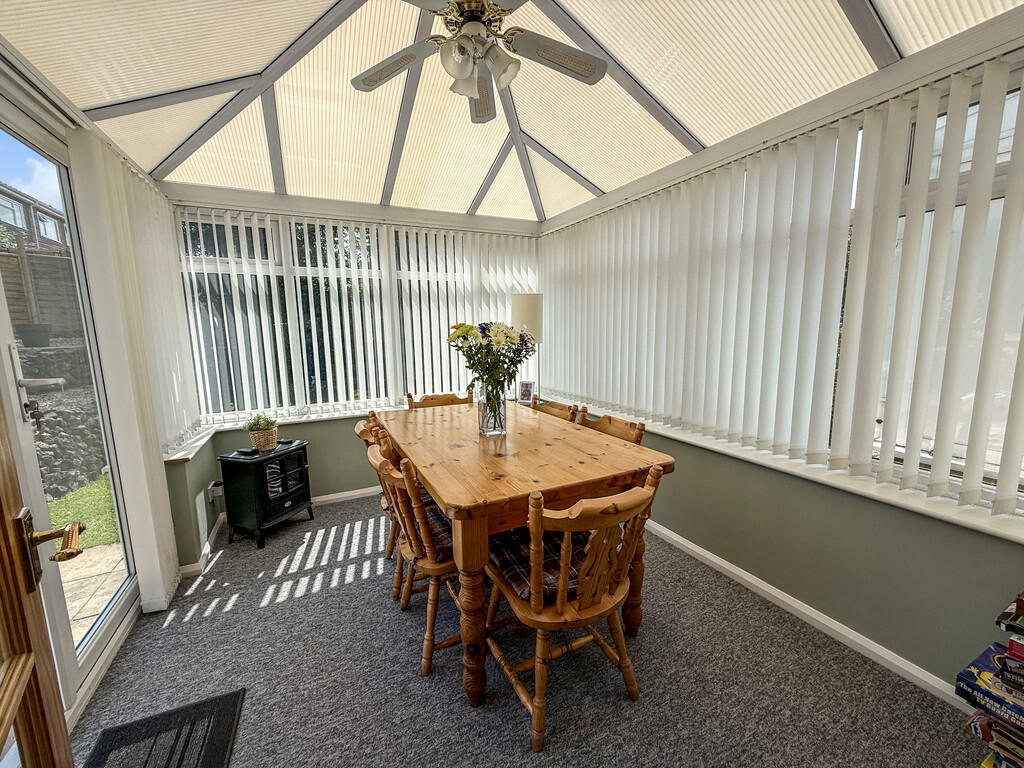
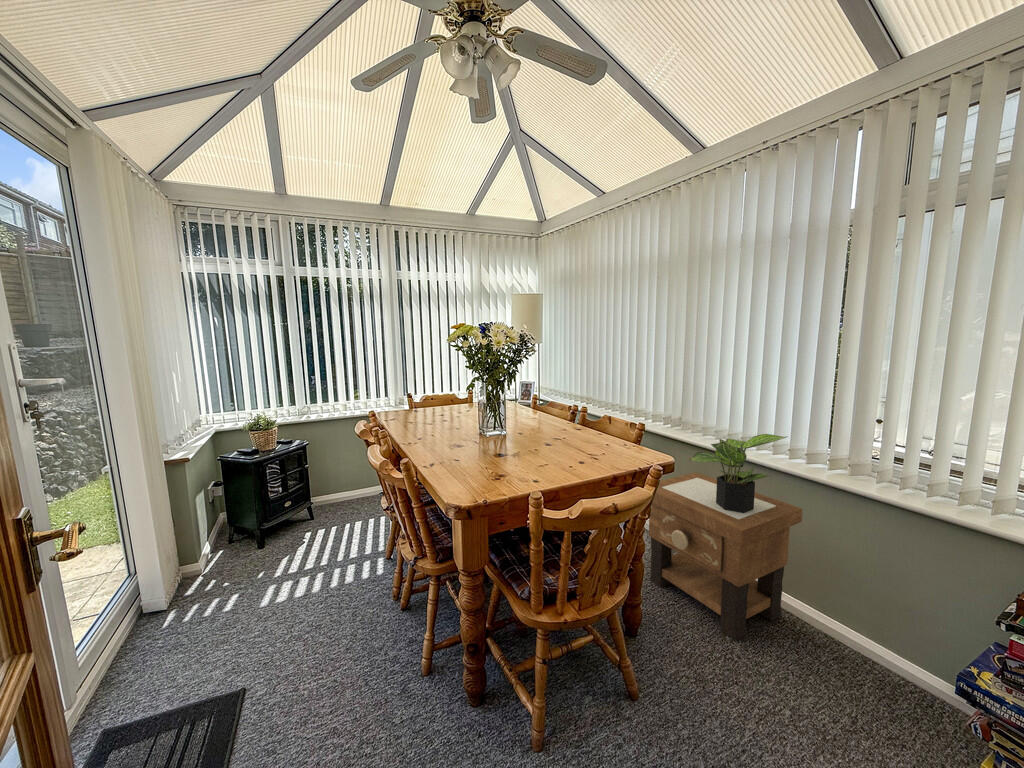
+ side table [648,471,803,641]
+ potted plant [689,433,789,513]
